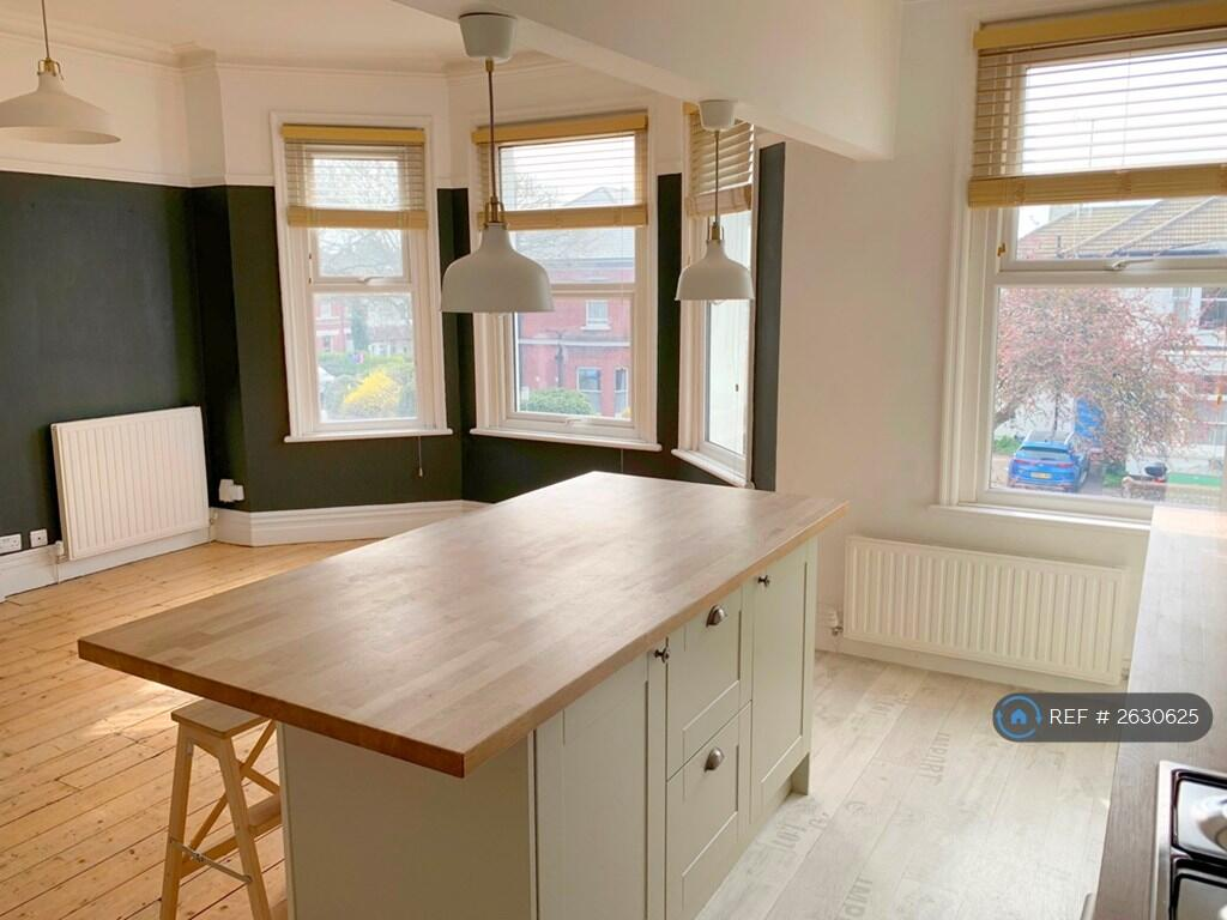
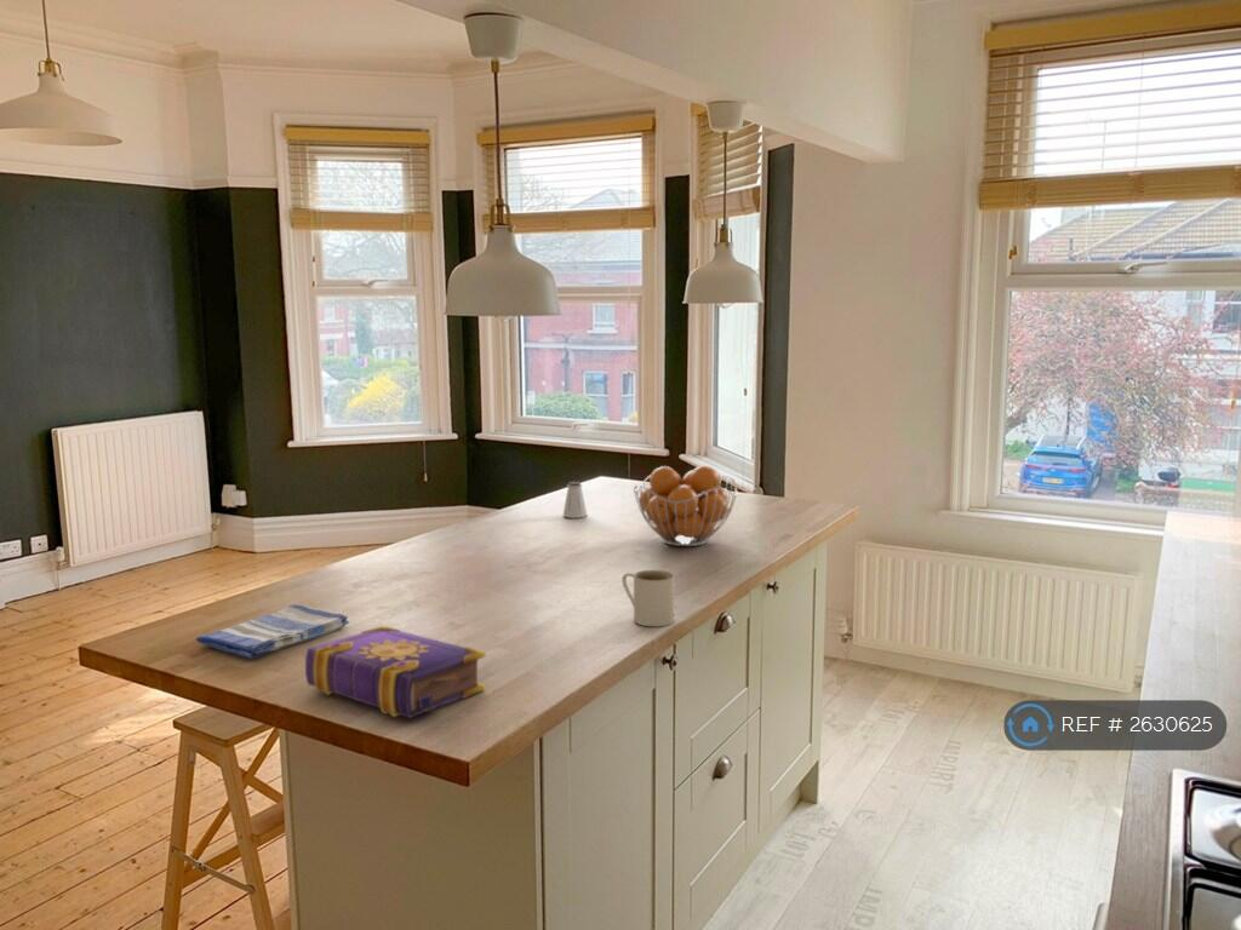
+ saltshaker [561,481,588,519]
+ fruit basket [633,464,738,547]
+ dish towel [195,603,350,660]
+ mug [620,569,676,627]
+ book [304,625,487,719]
